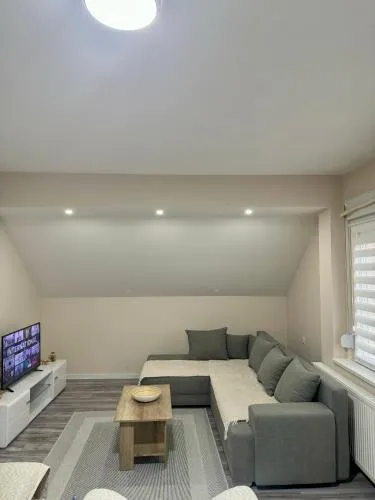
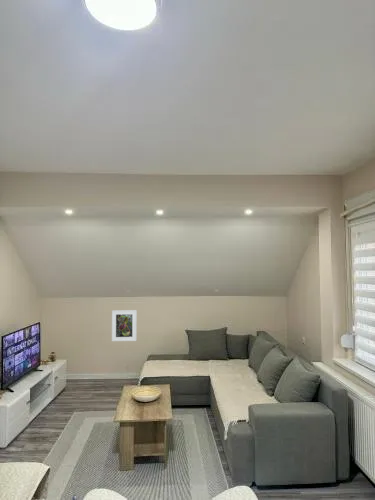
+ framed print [111,309,138,342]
